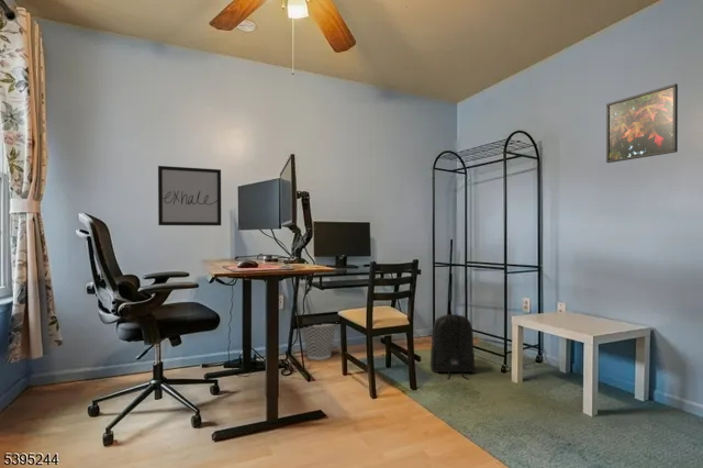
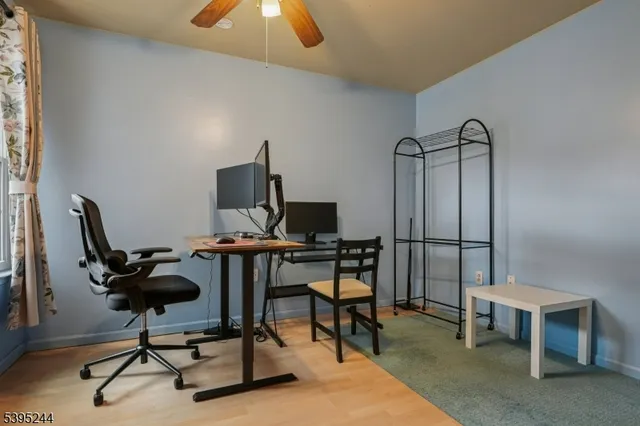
- wastebasket [302,323,337,361]
- wall art [157,165,222,226]
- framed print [605,82,679,164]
- backpack [429,312,476,380]
